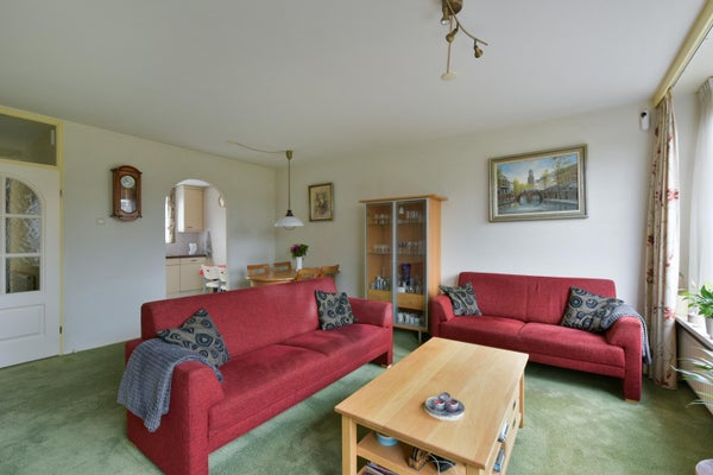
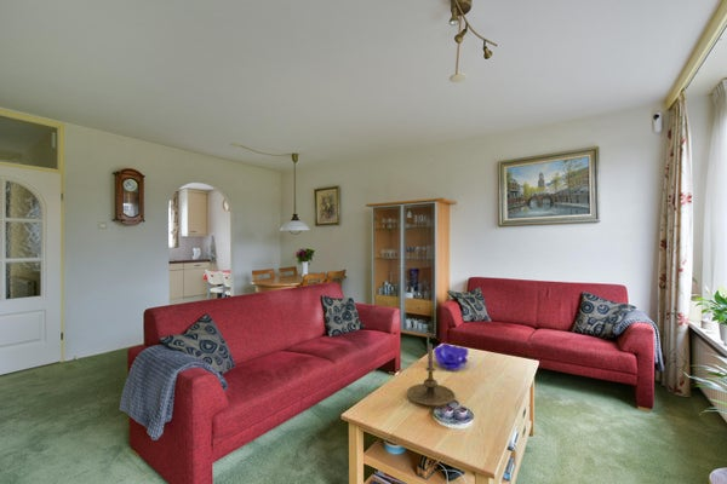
+ decorative bowl [433,341,470,371]
+ candle holder [406,342,457,407]
